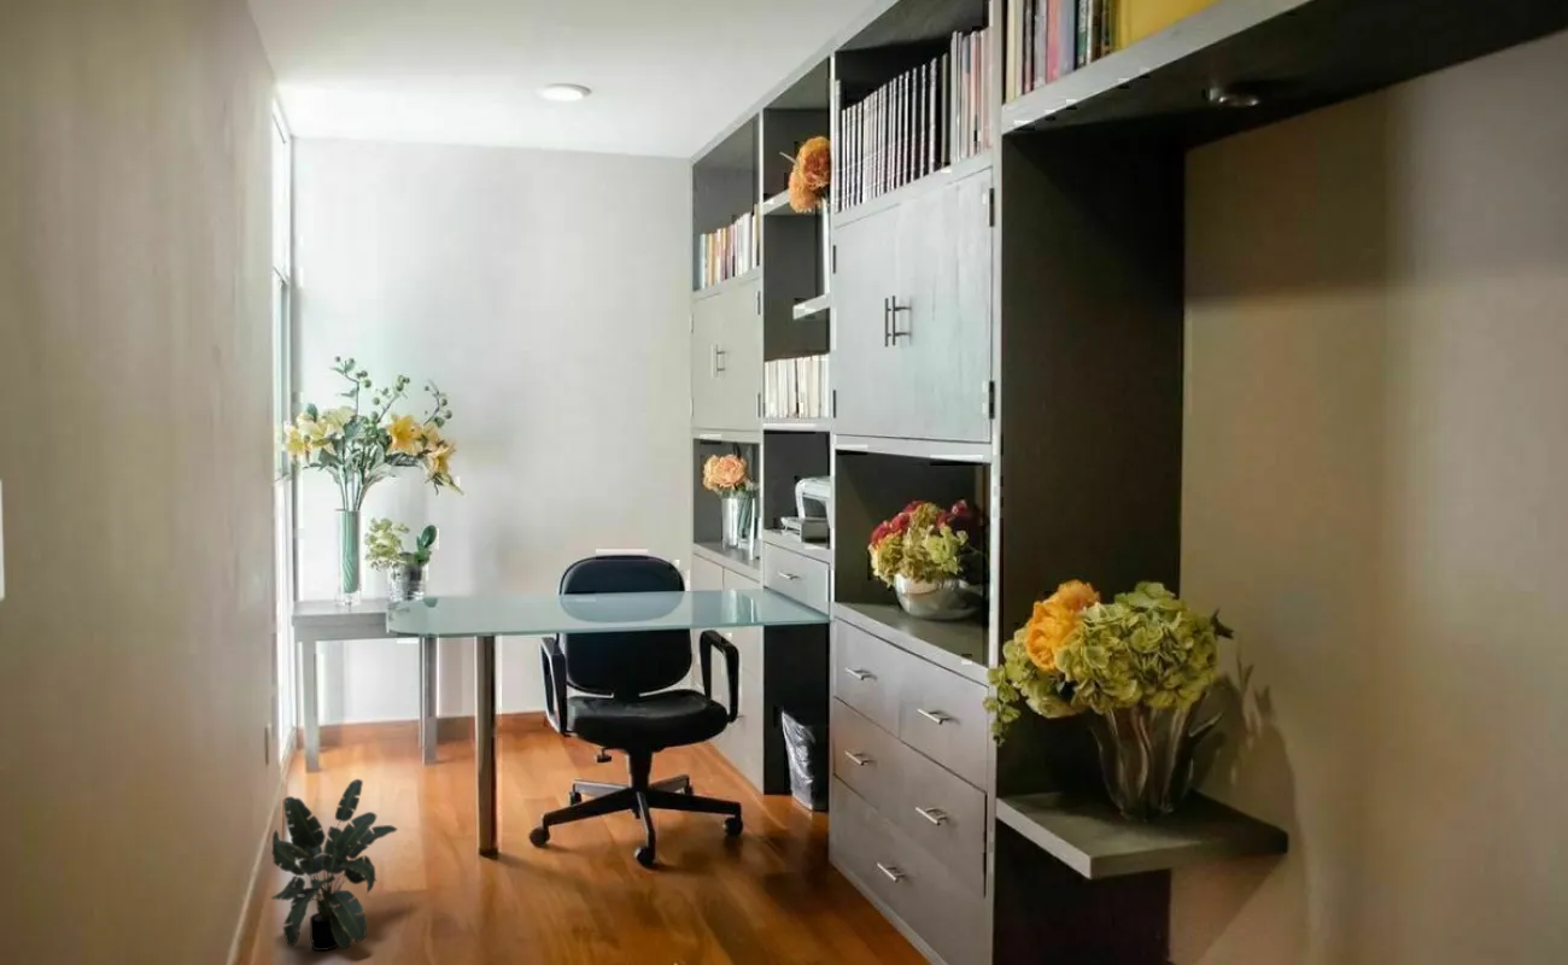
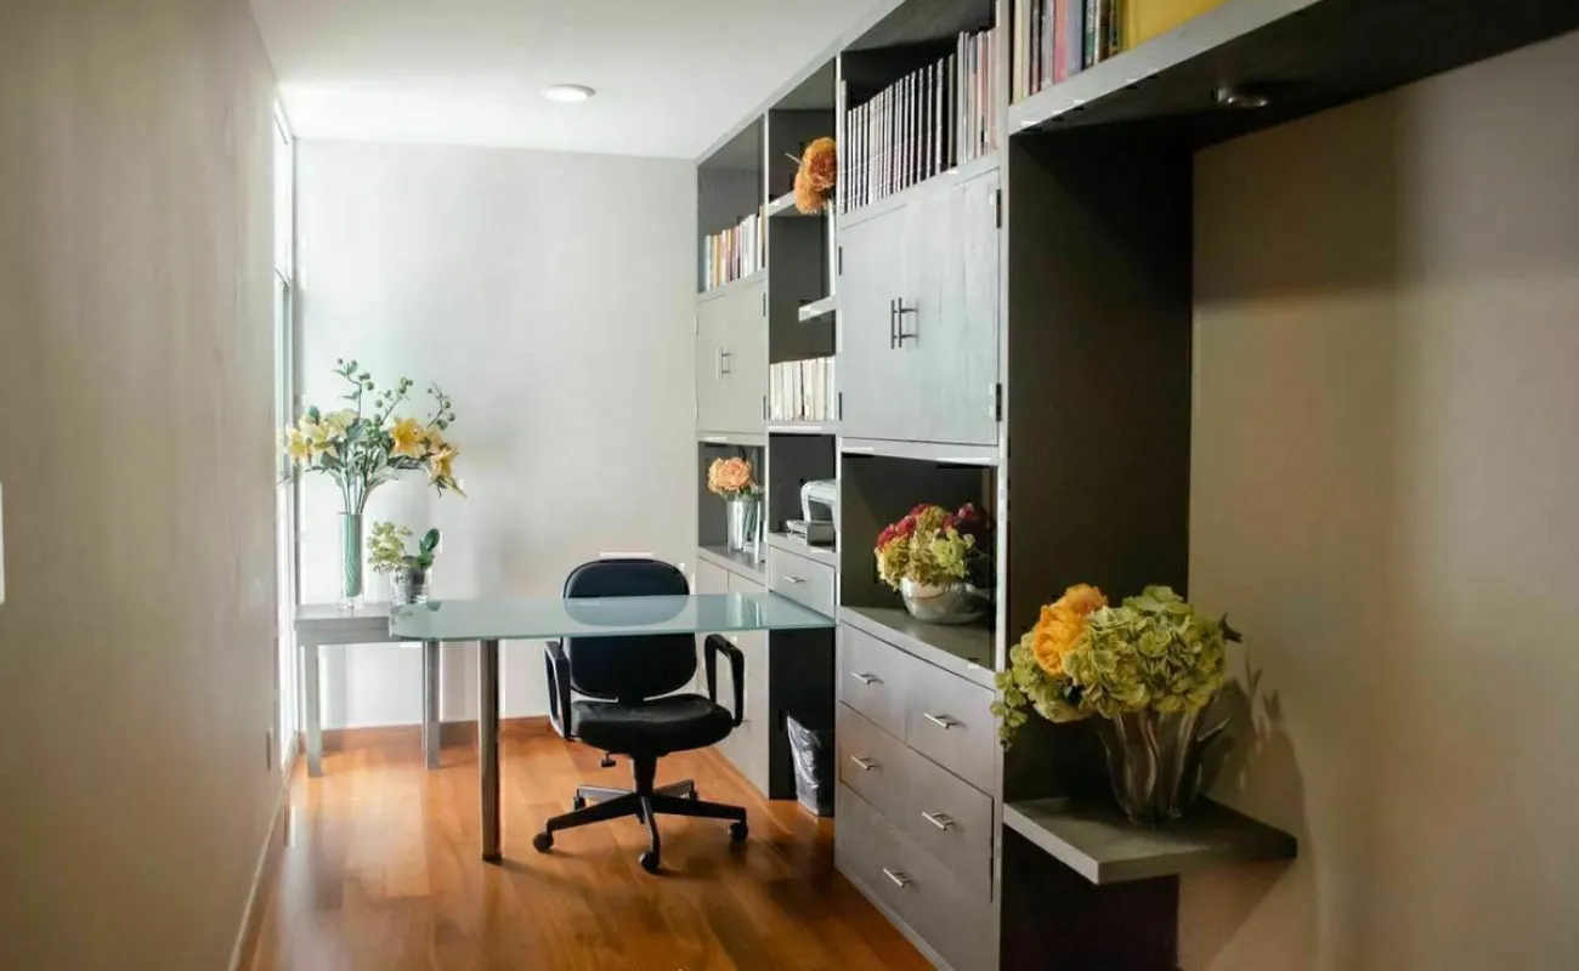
- potted plant [270,778,399,952]
